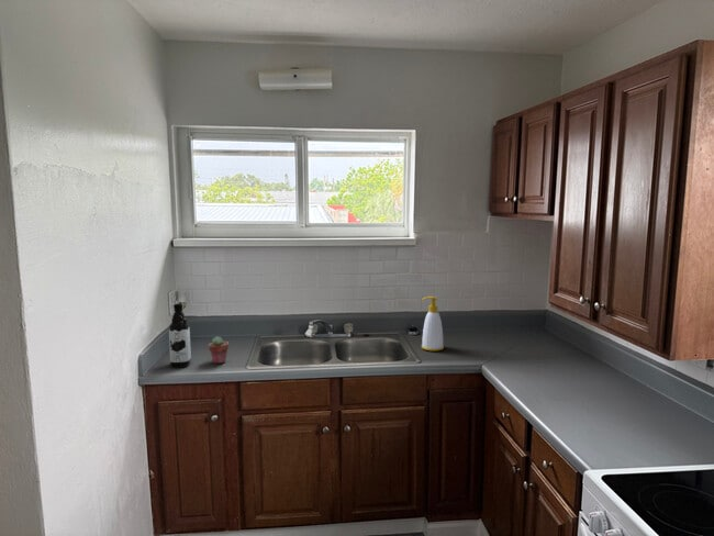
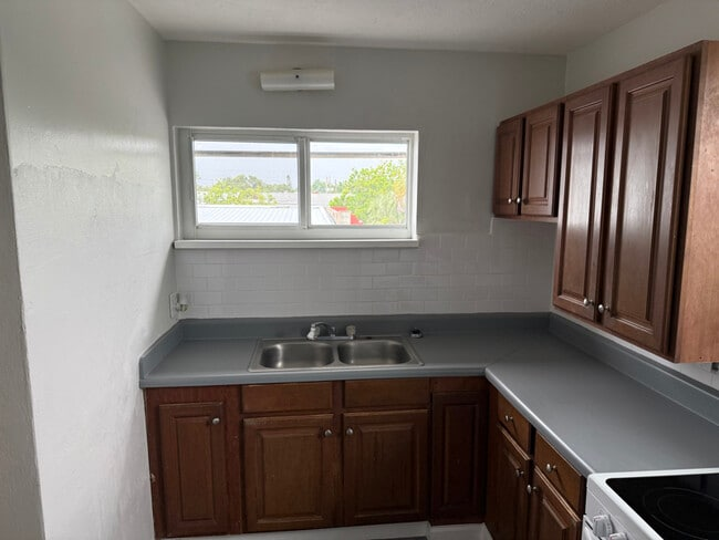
- water bottle [167,302,192,368]
- soap bottle [421,295,445,353]
- potted succulent [208,336,230,365]
